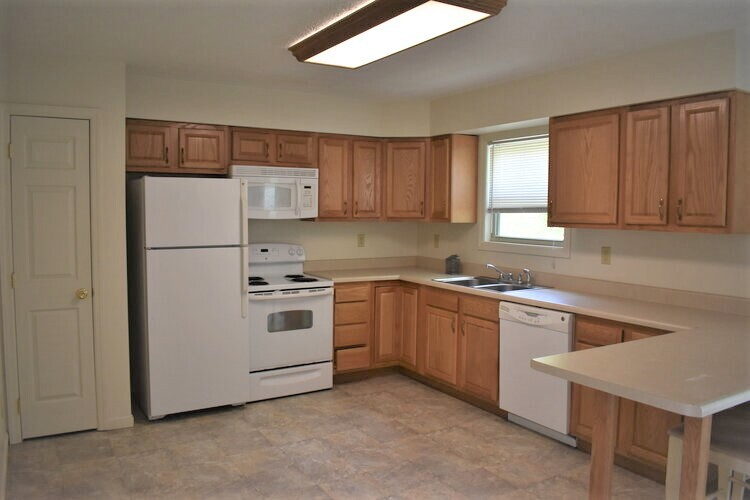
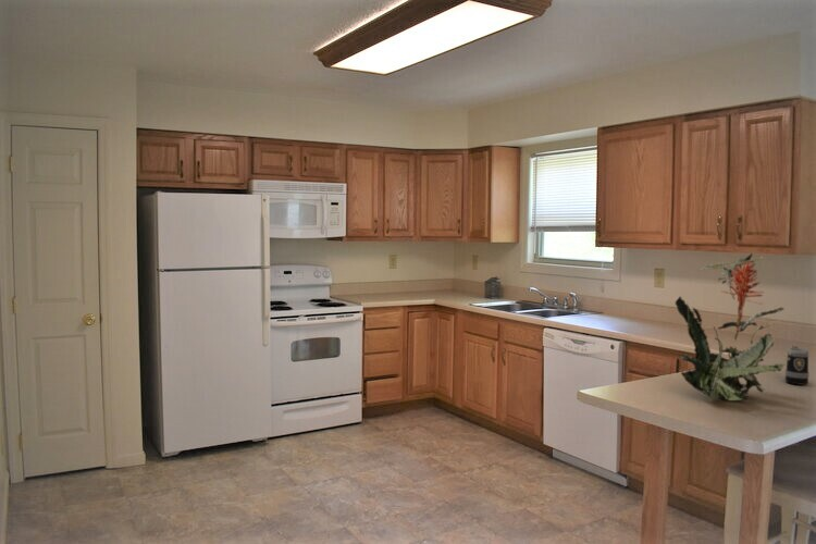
+ flower [675,252,795,401]
+ mug [784,345,809,386]
